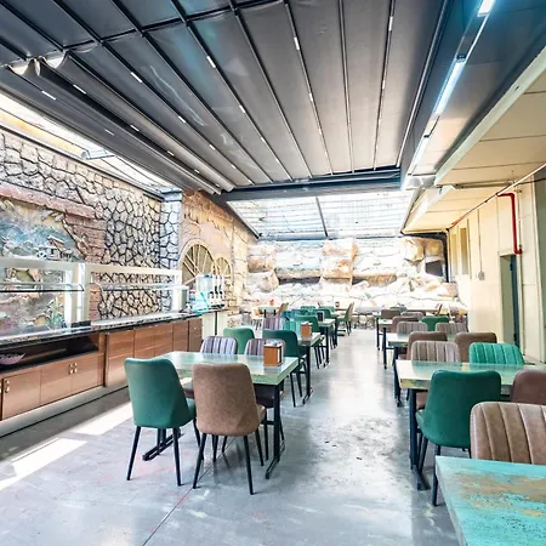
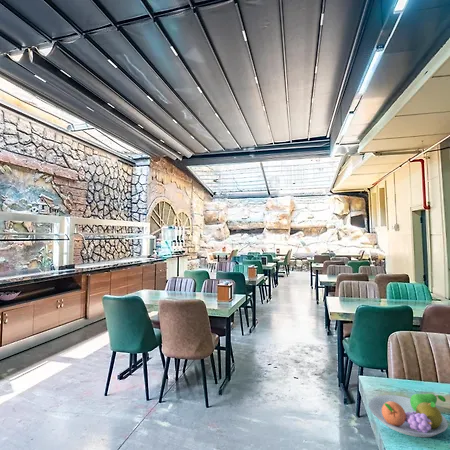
+ fruit bowl [368,393,449,438]
